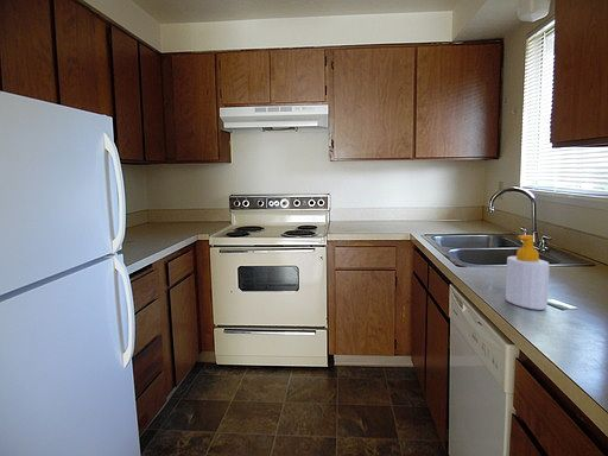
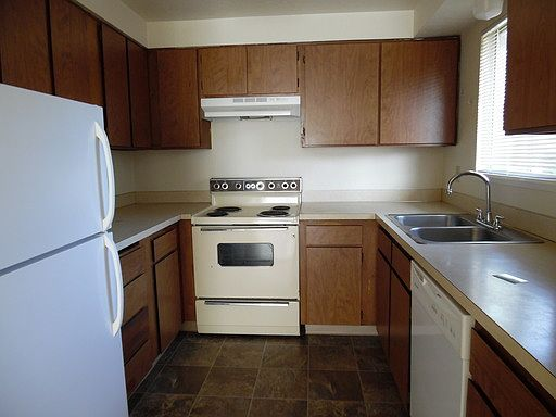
- soap bottle [505,234,551,311]
